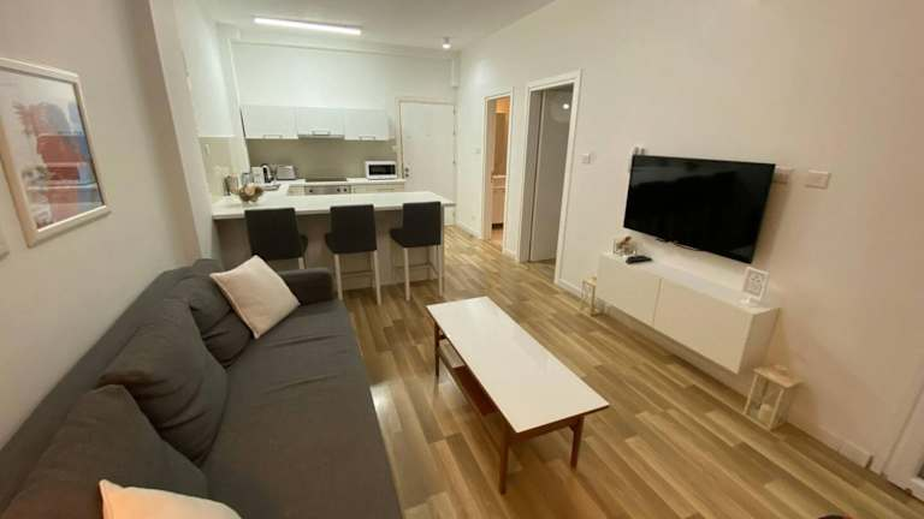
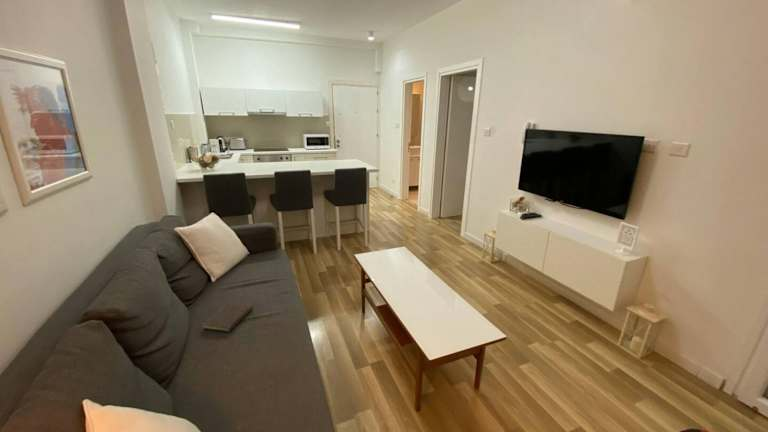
+ book [202,301,260,333]
